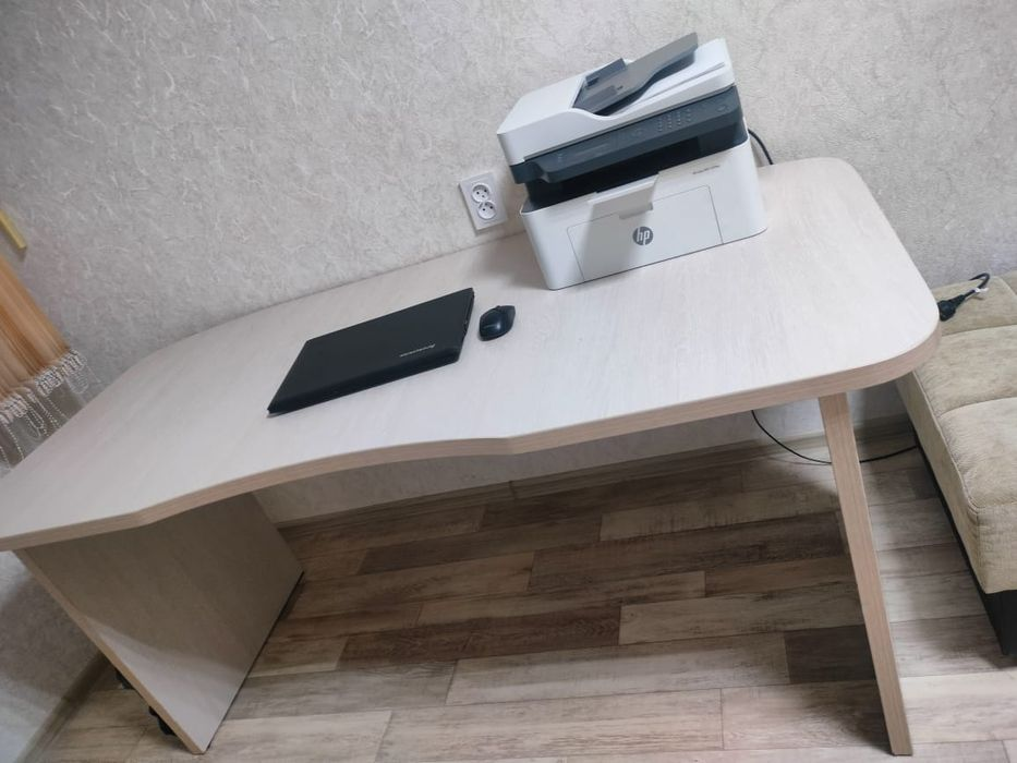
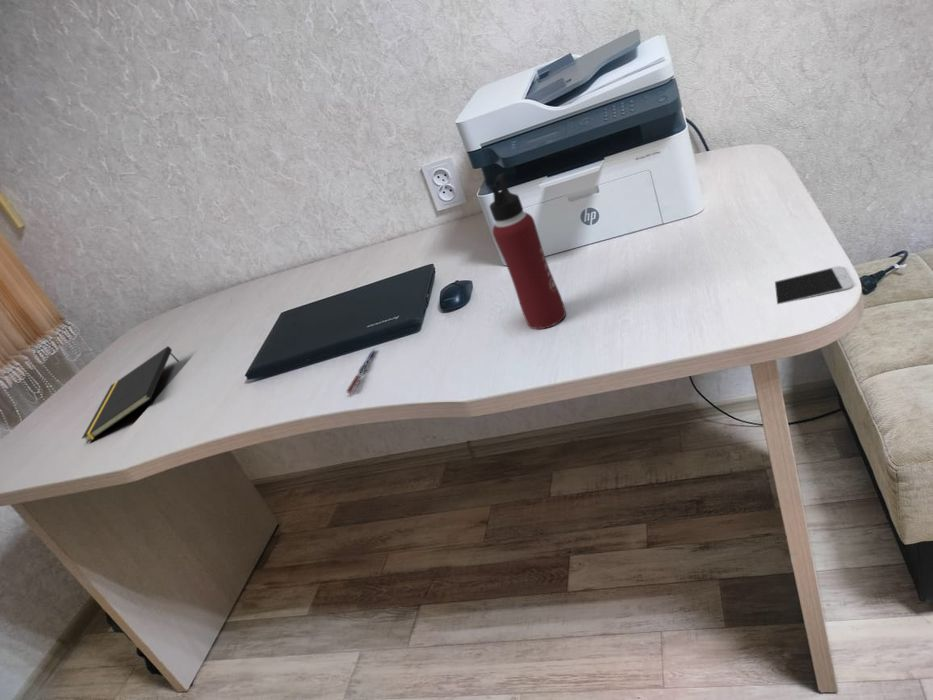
+ notepad [81,345,180,444]
+ smartphone [774,265,855,306]
+ water bottle [488,172,567,330]
+ pen [345,348,377,394]
